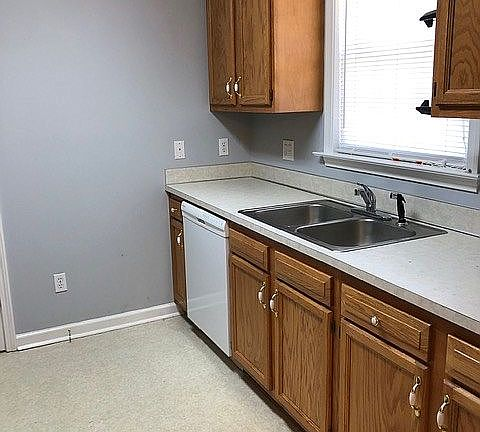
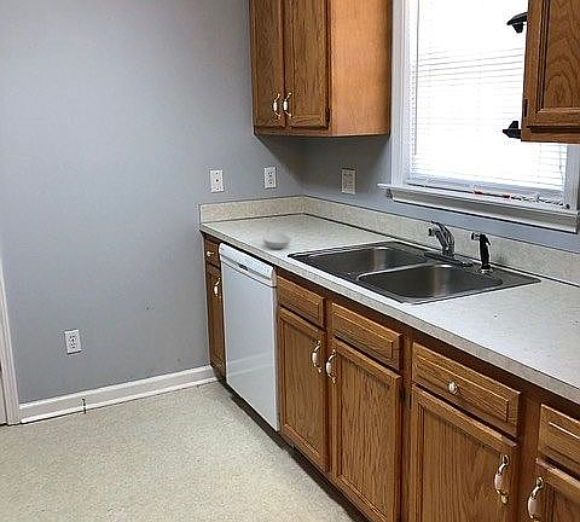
+ spoon rest [262,226,292,250]
